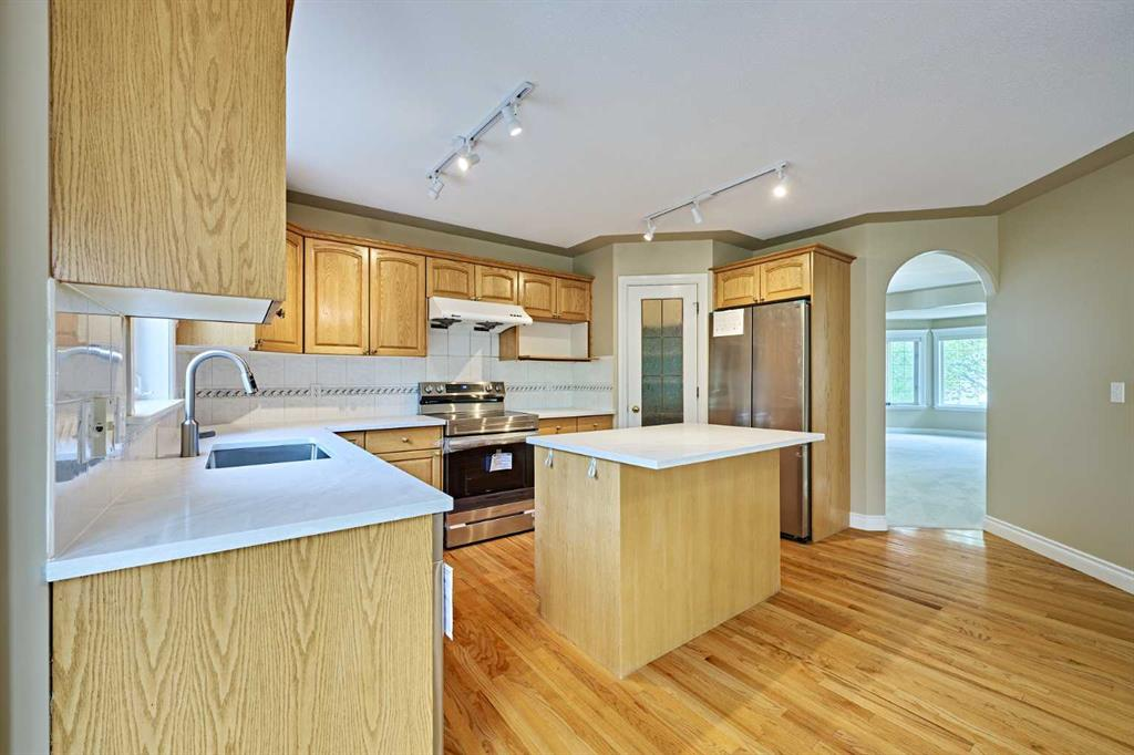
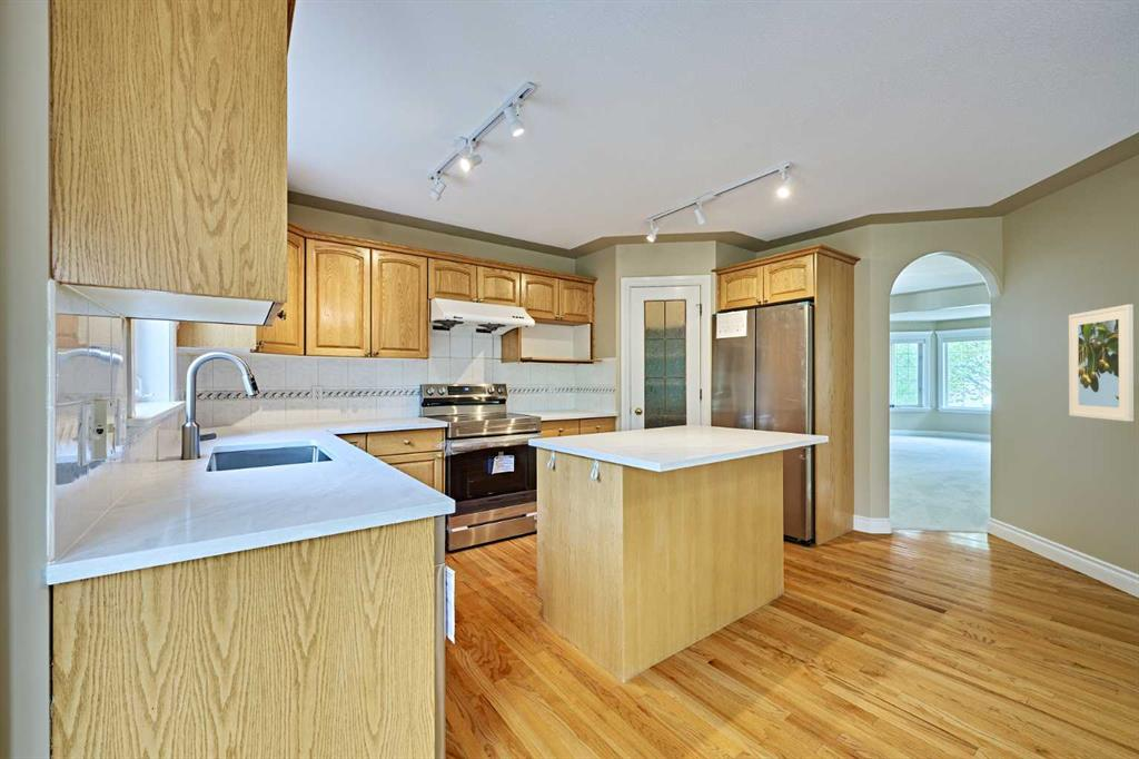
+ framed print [1068,303,1135,423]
